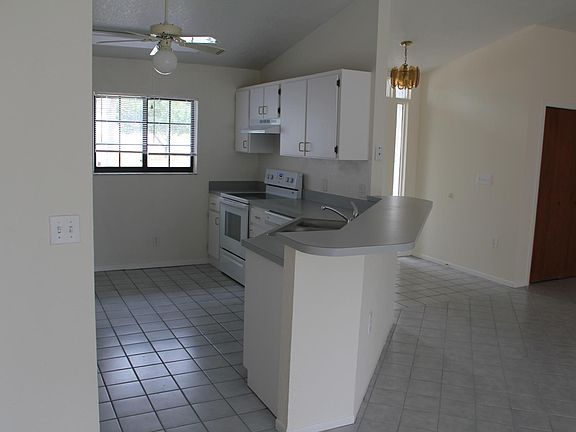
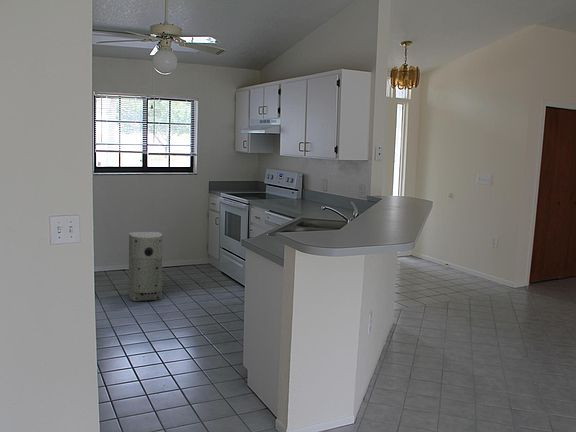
+ air purifier [128,231,163,302]
